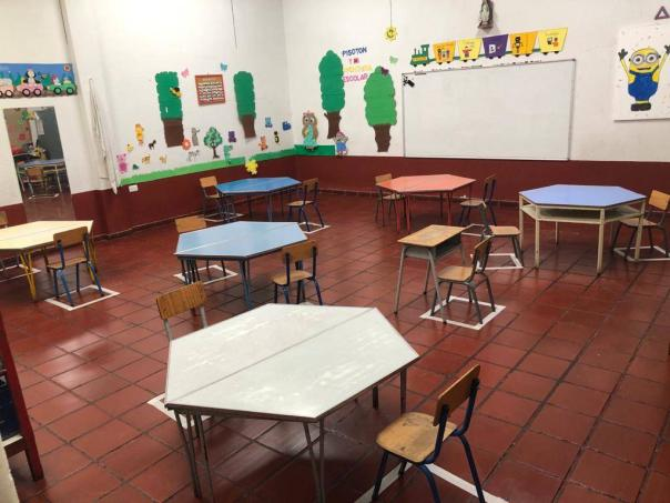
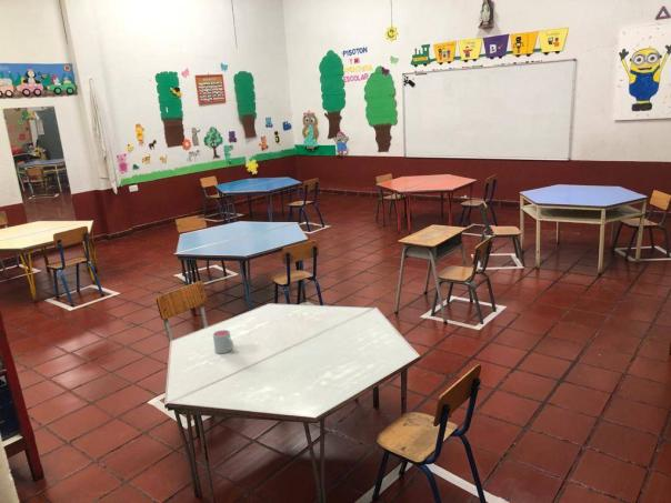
+ mug [212,329,234,354]
